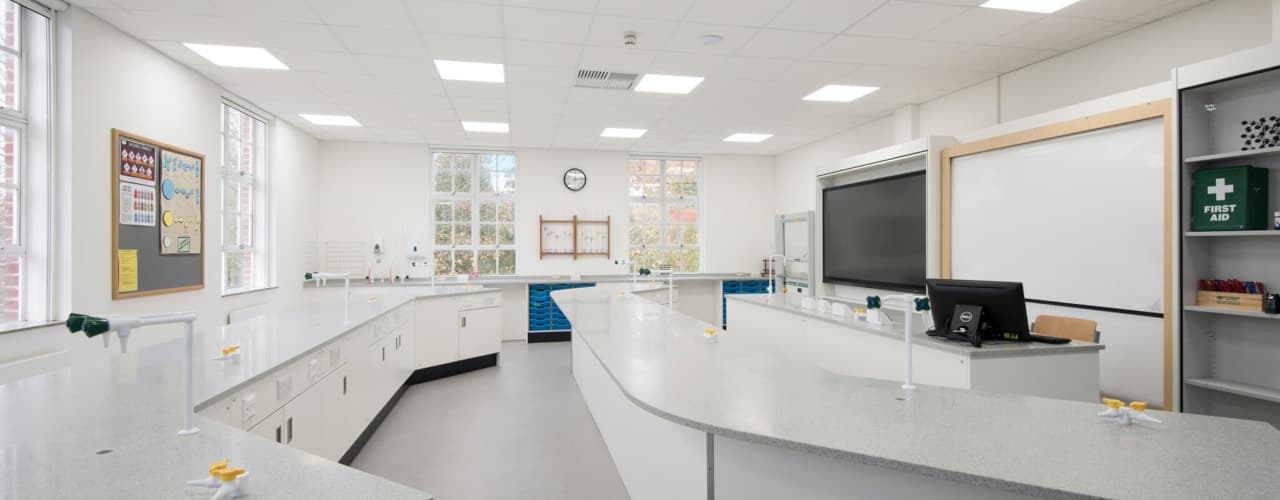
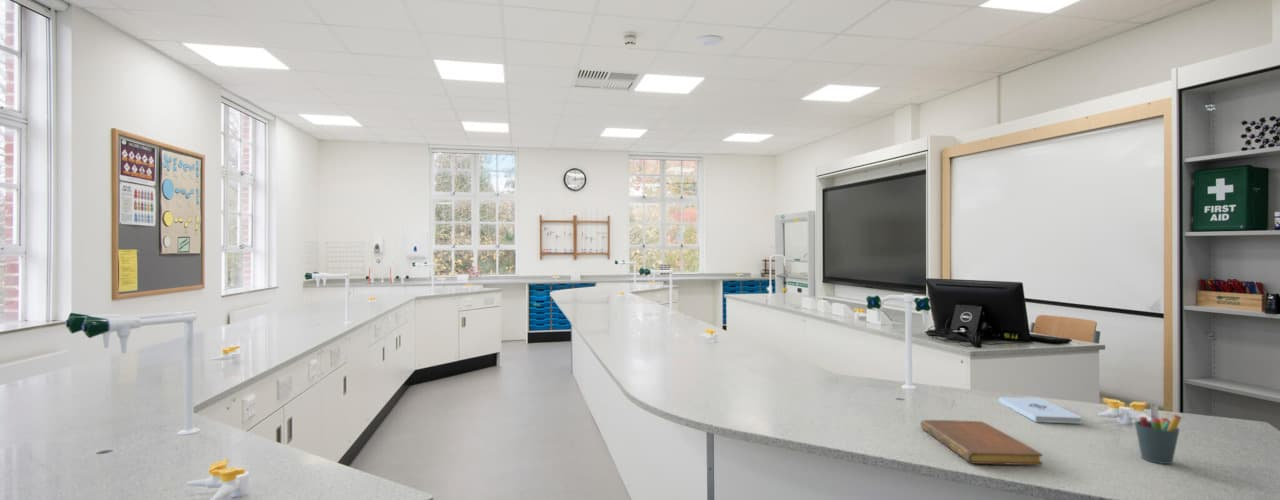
+ notepad [998,396,1083,425]
+ notebook [920,419,1043,466]
+ pen holder [1134,402,1182,465]
